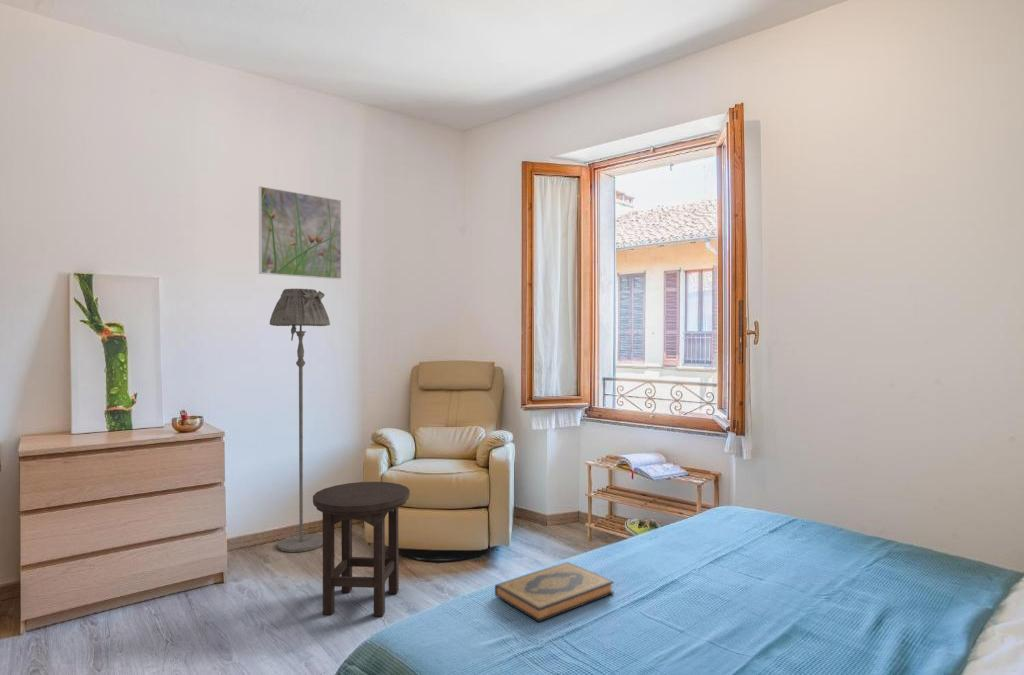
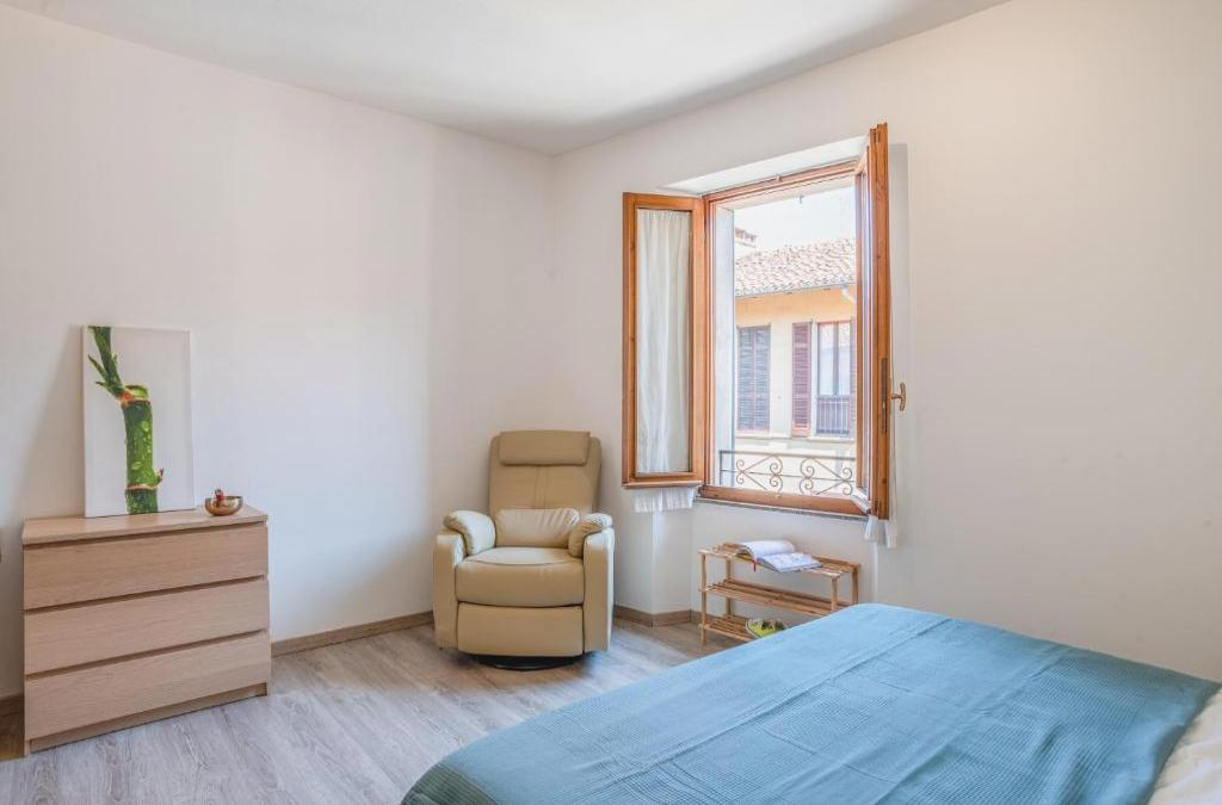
- hardback book [494,561,615,623]
- stool [312,481,411,617]
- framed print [258,185,342,280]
- floor lamp [269,287,331,553]
